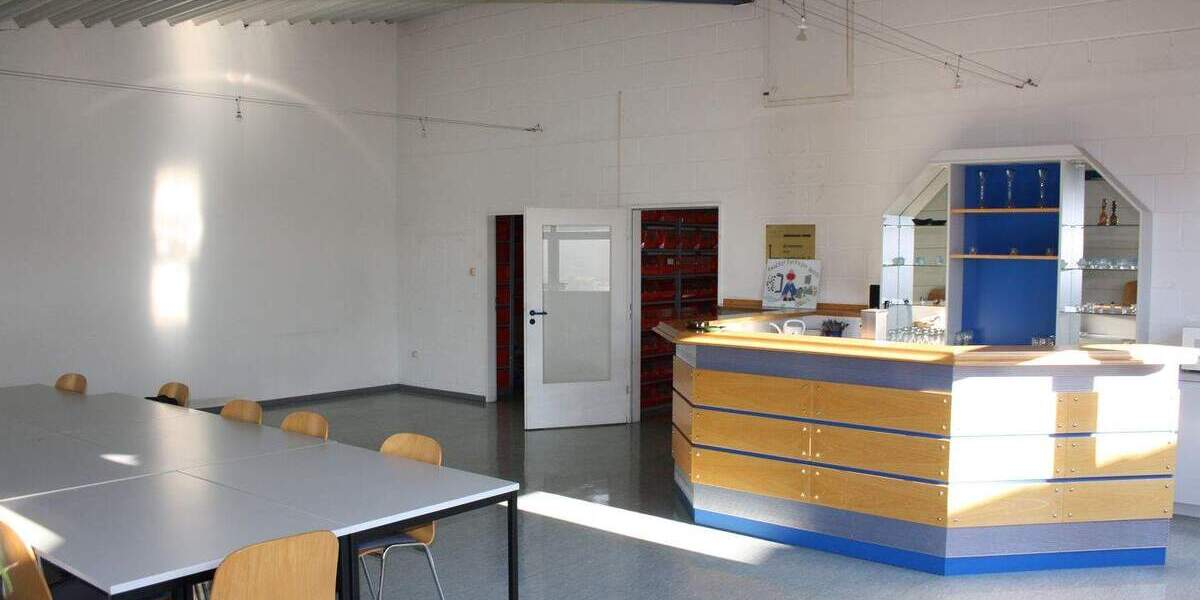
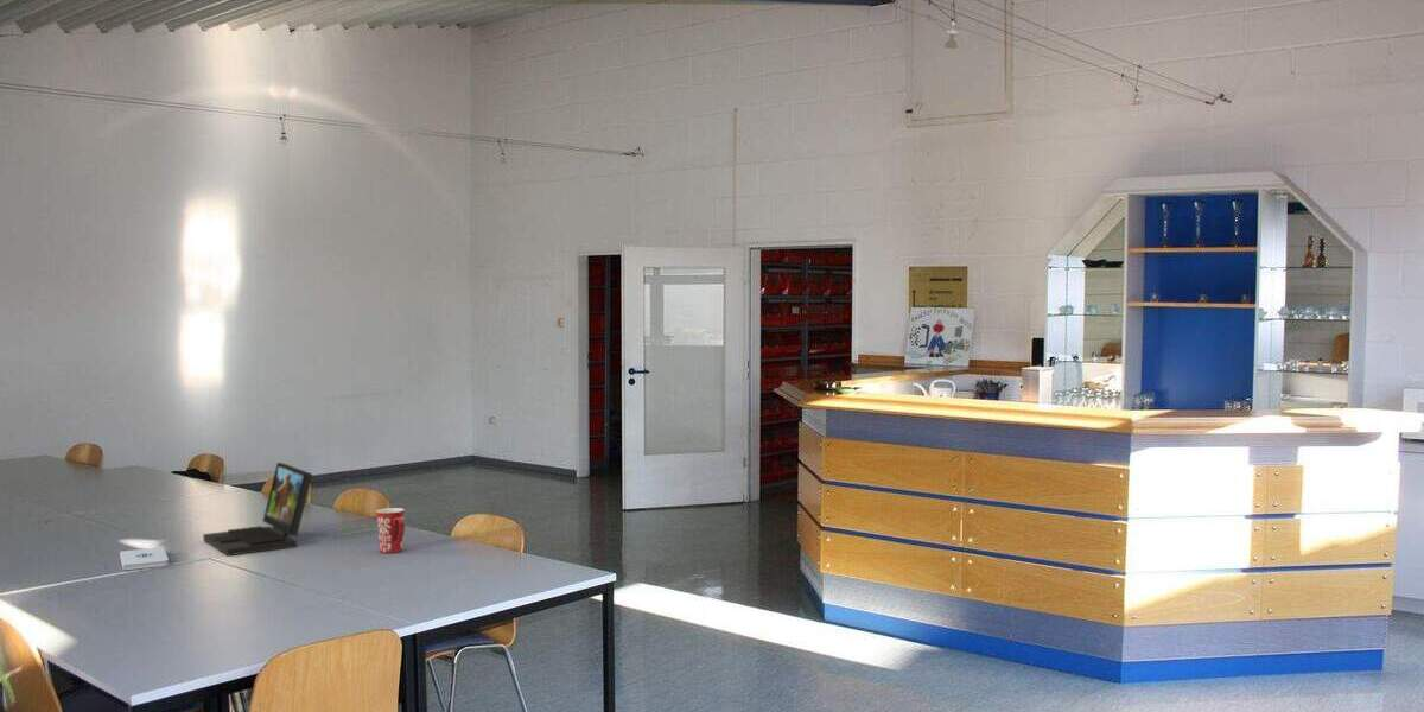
+ notepad [119,547,170,571]
+ mug [375,507,406,554]
+ laptop [202,462,313,557]
